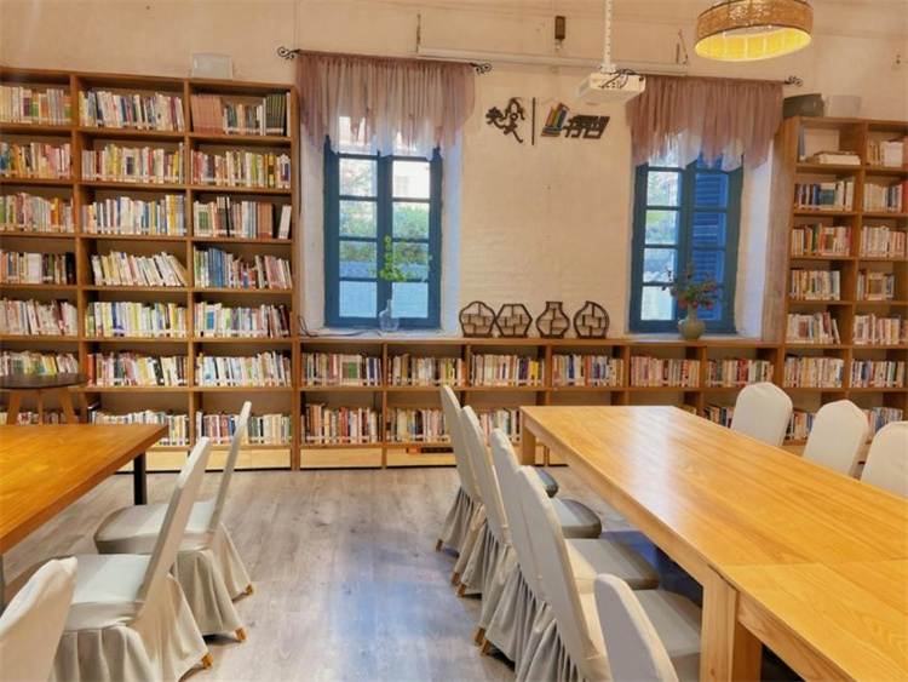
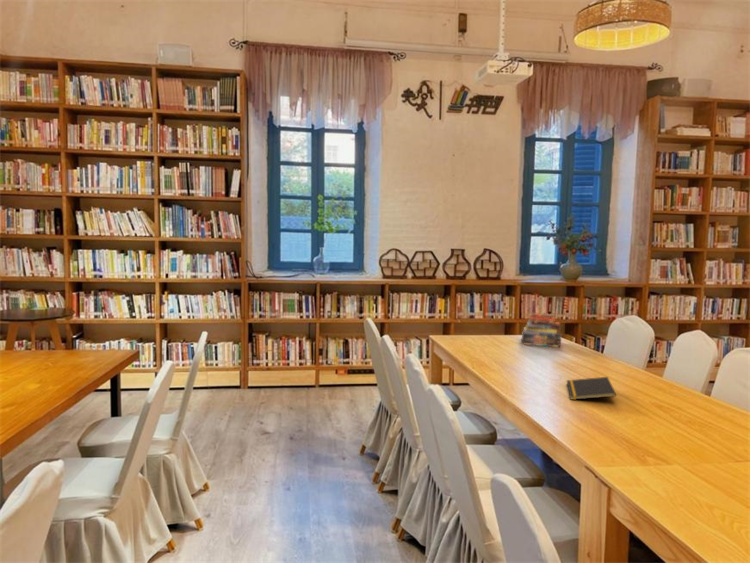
+ book [519,313,562,348]
+ notepad [566,376,617,401]
